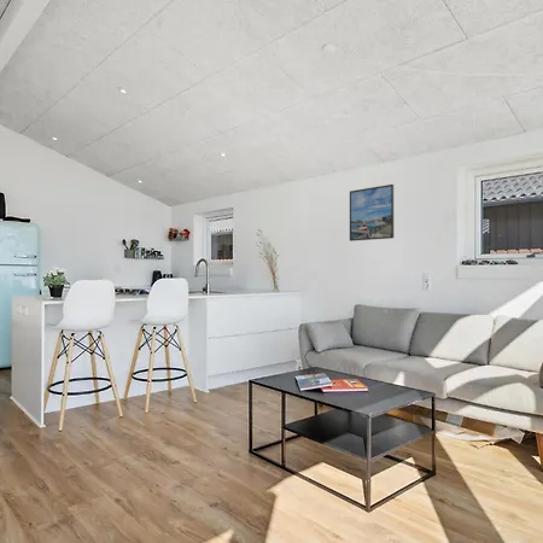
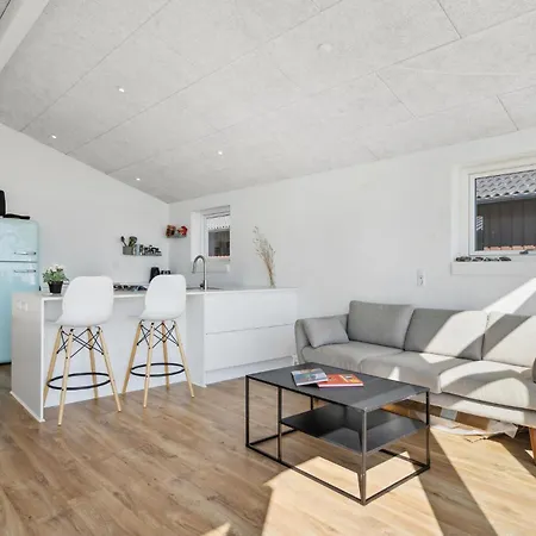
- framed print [349,183,395,243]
